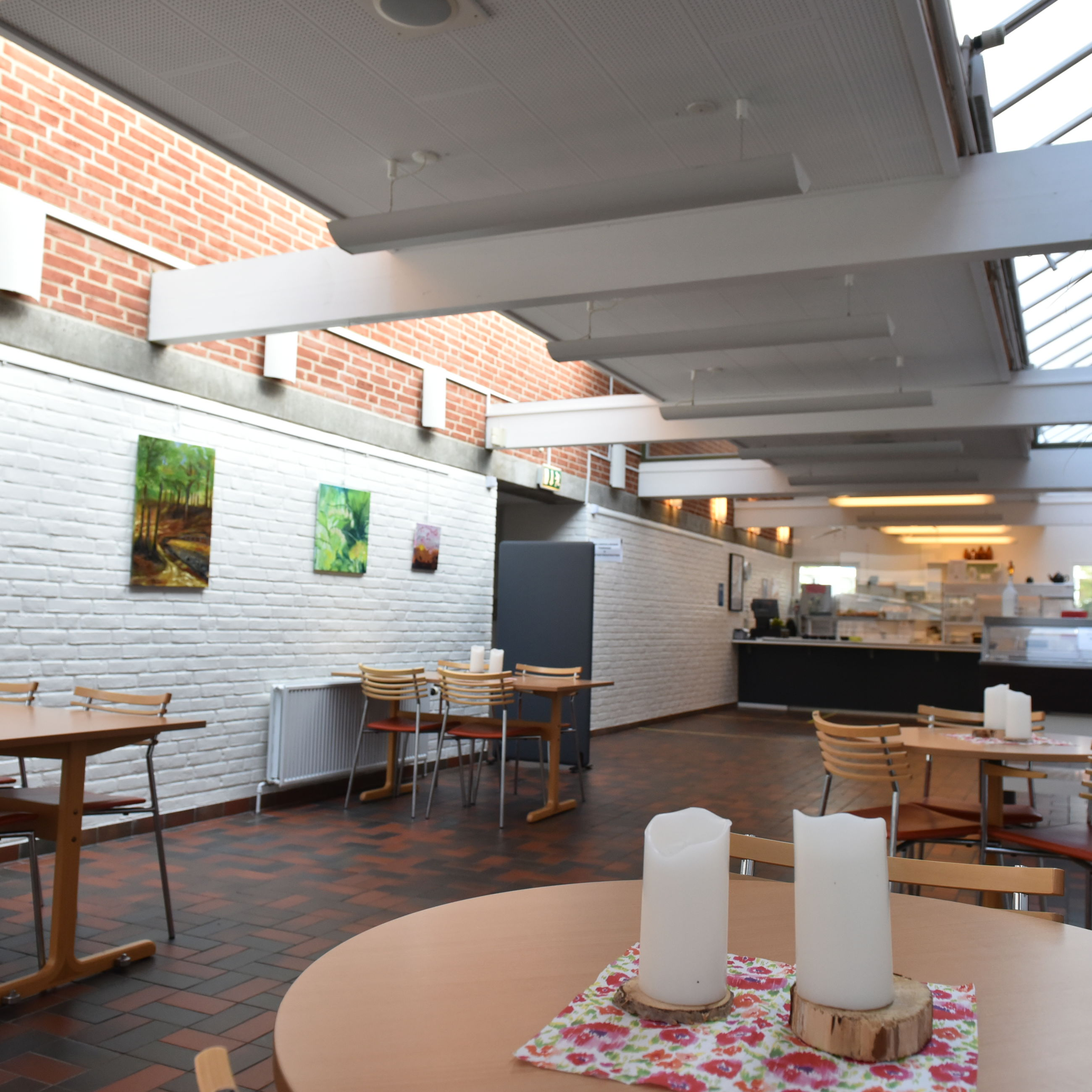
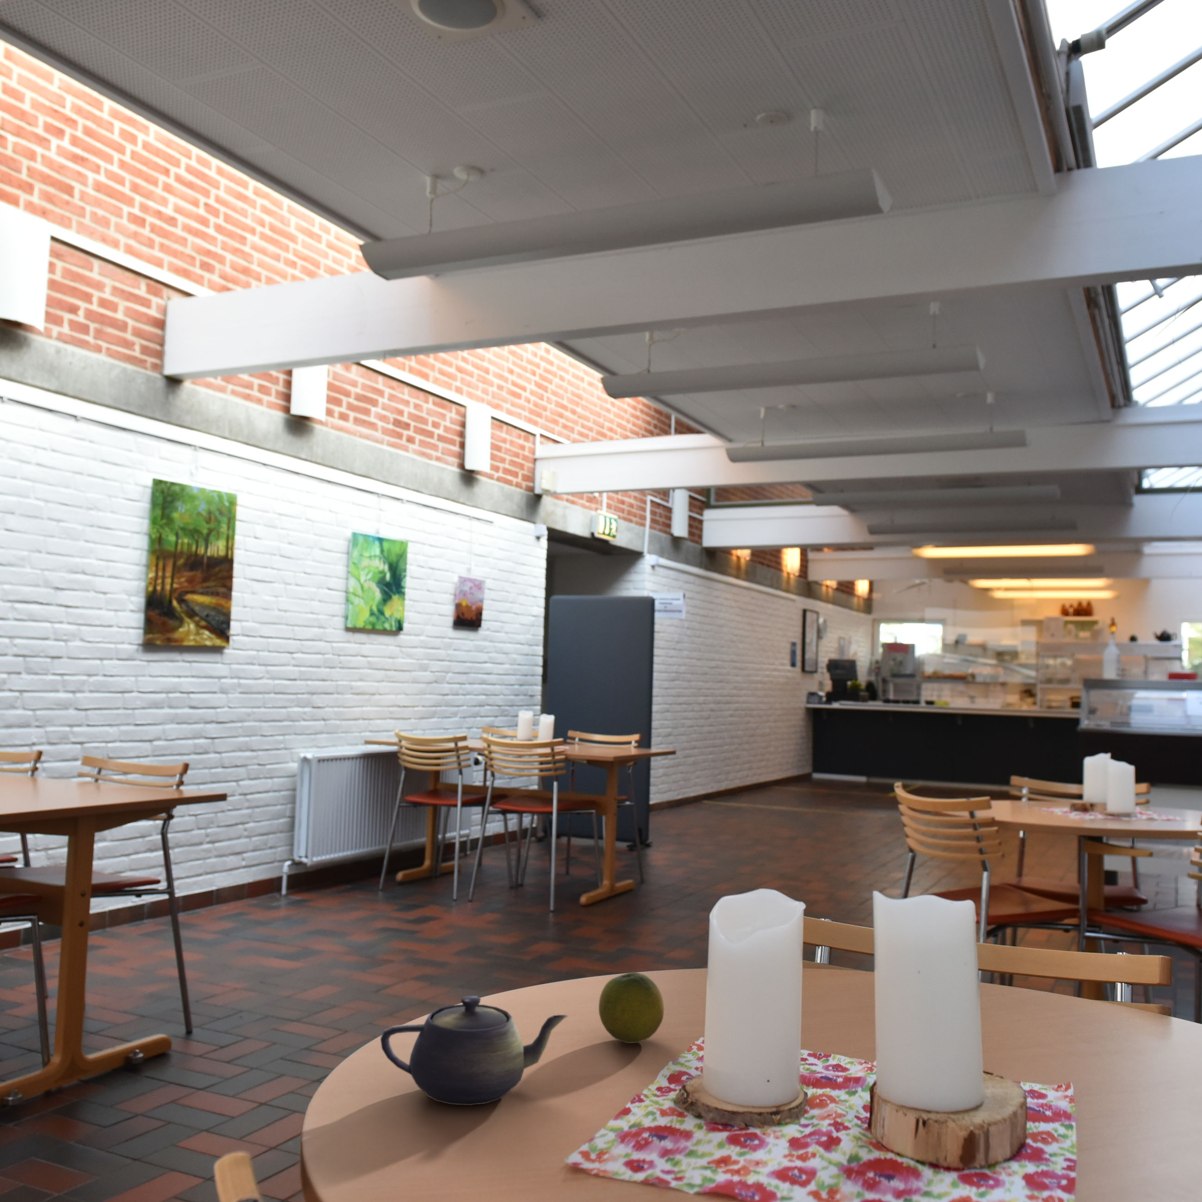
+ teapot [380,995,569,1106]
+ fruit [598,972,665,1043]
